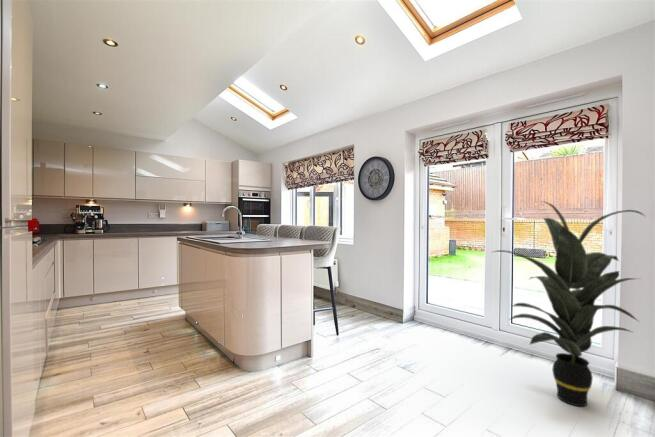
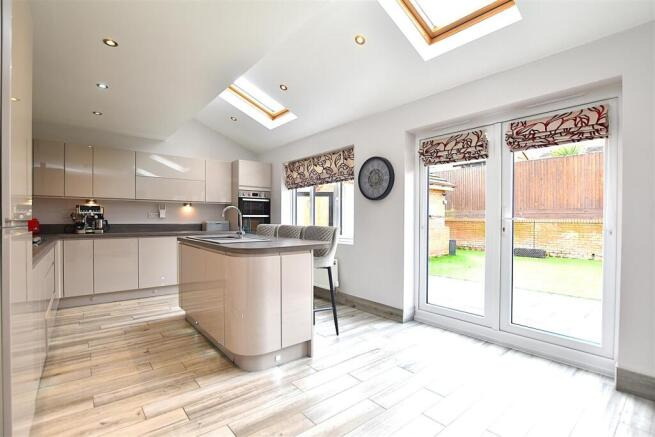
- indoor plant [492,200,646,407]
